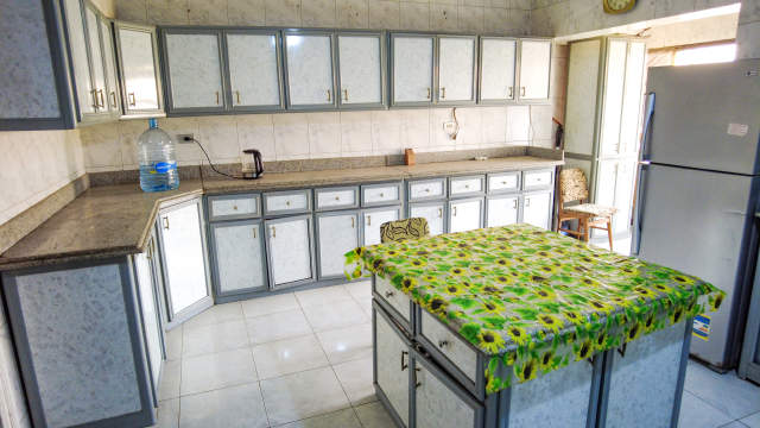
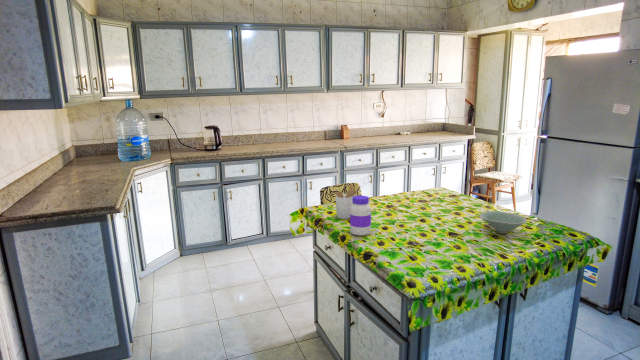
+ utensil holder [334,183,361,220]
+ bowl [478,210,528,235]
+ jar [349,195,372,237]
